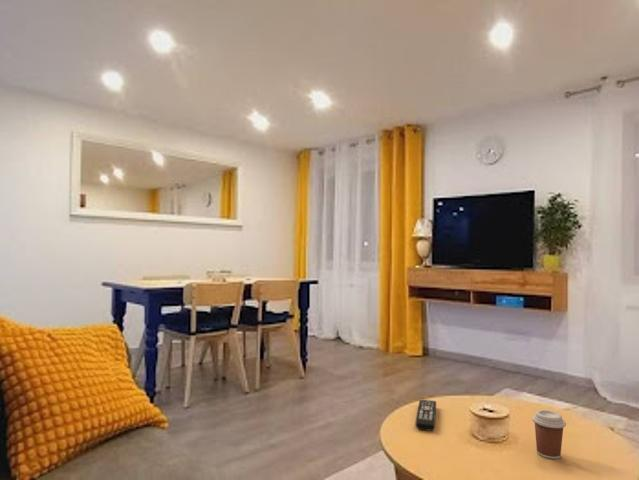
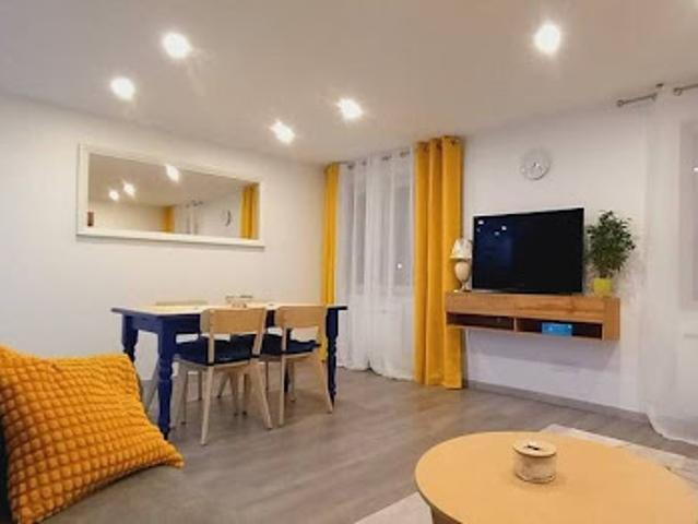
- coffee cup [531,409,567,460]
- remote control [415,399,437,431]
